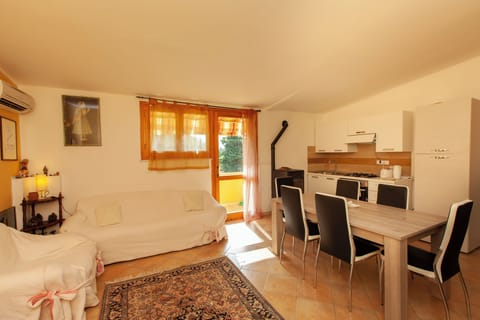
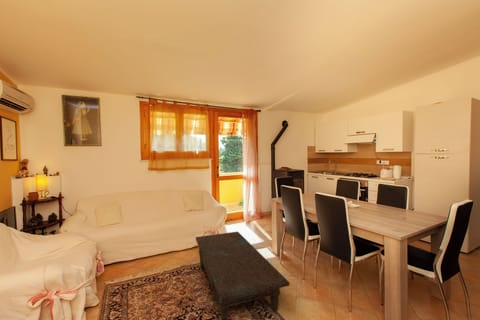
+ coffee table [195,231,291,320]
